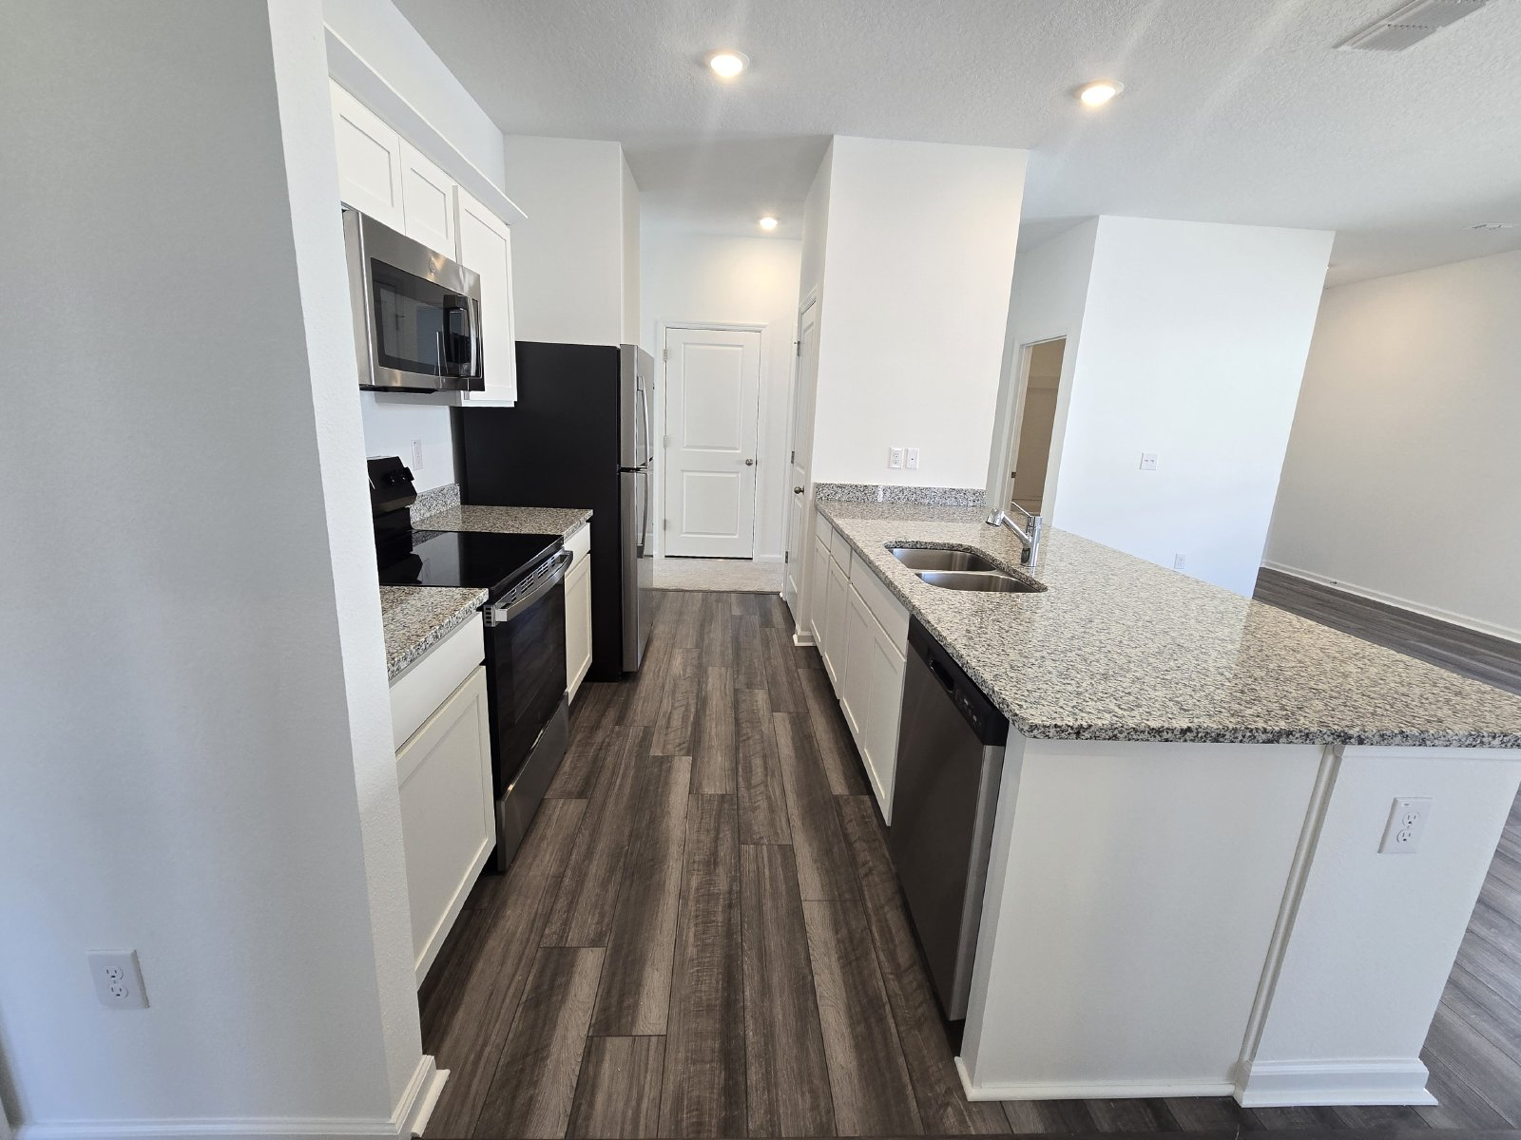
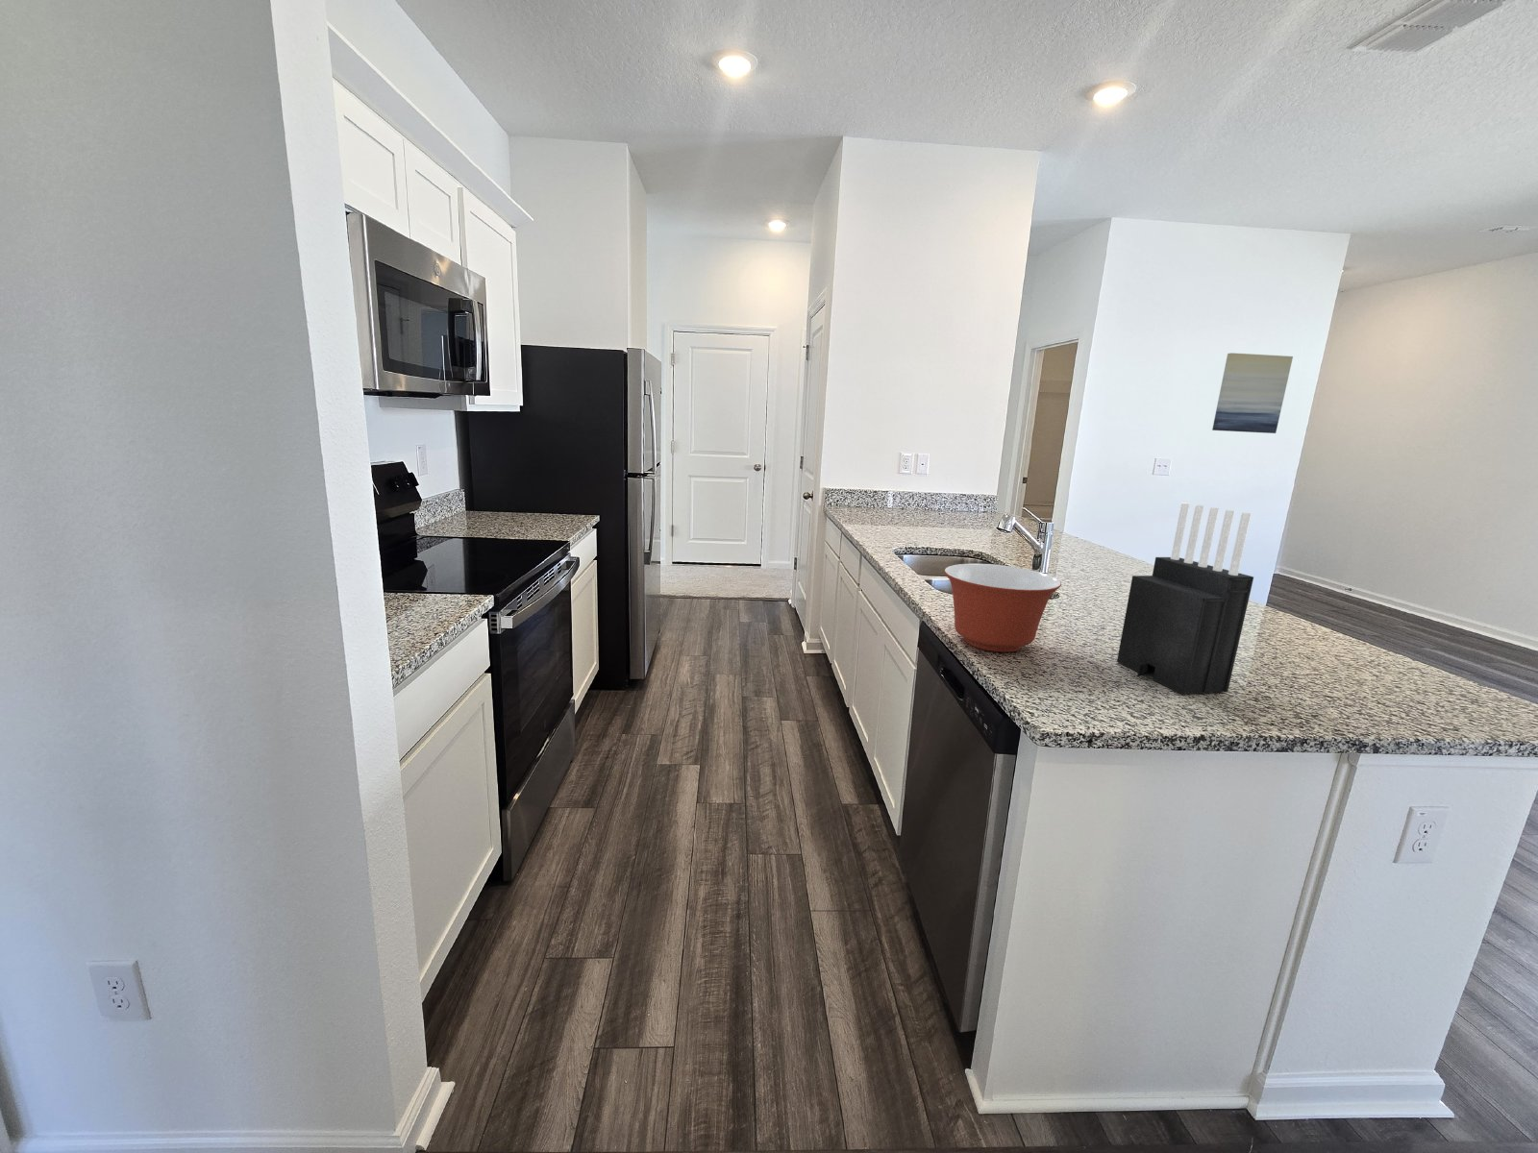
+ wall art [1211,351,1293,435]
+ knife block [1117,501,1255,695]
+ mixing bowl [943,563,1062,653]
